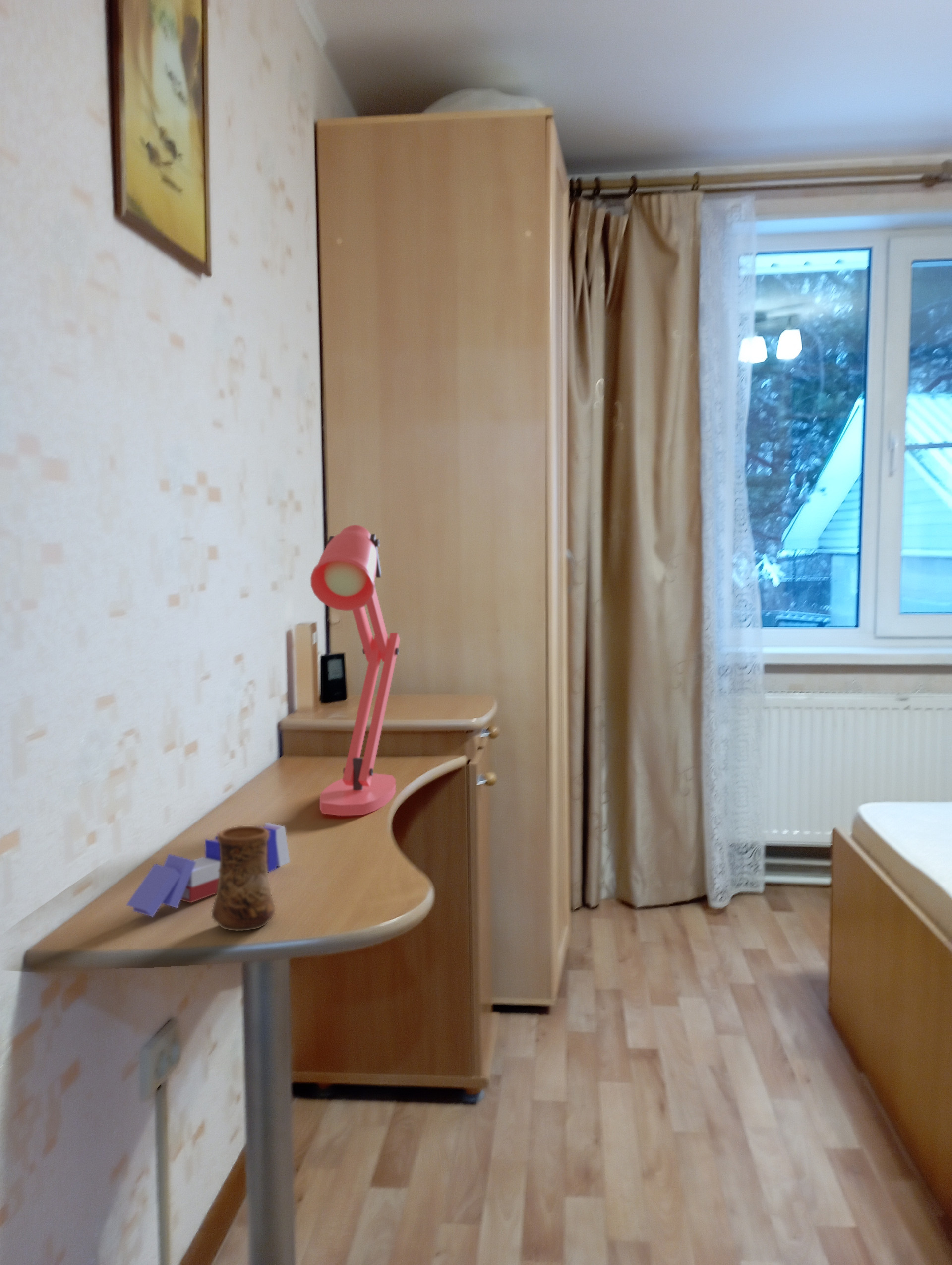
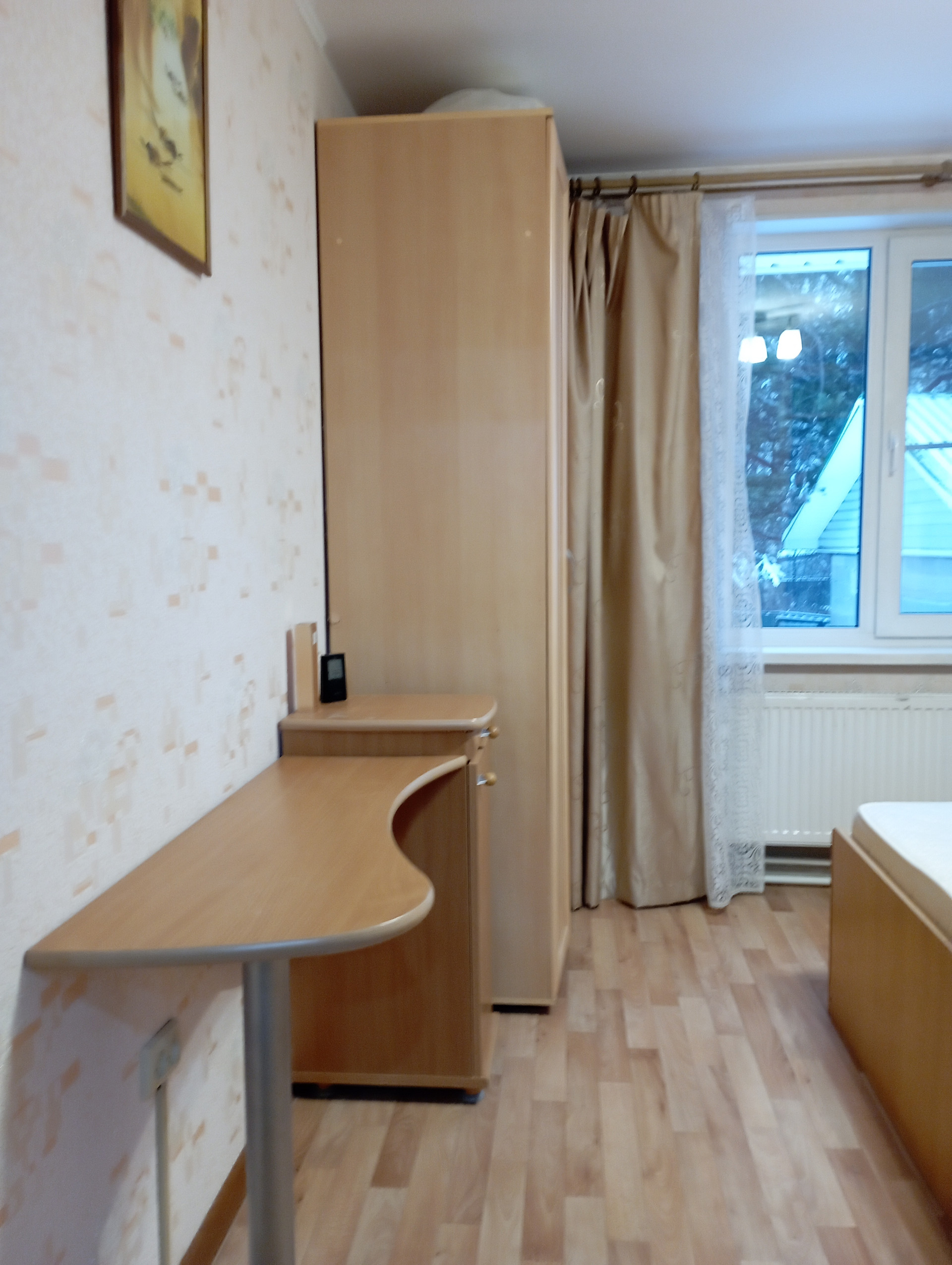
- desk lamp [310,524,401,816]
- cup [211,825,276,932]
- books [126,822,291,917]
